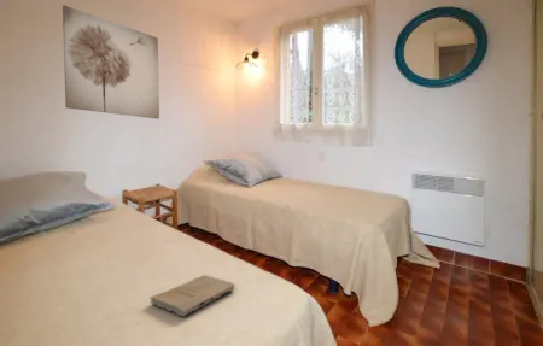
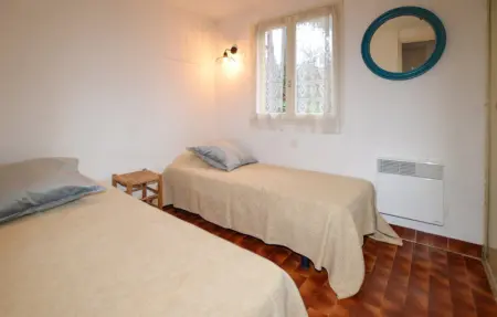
- book [148,274,237,317]
- wall art [62,5,160,119]
